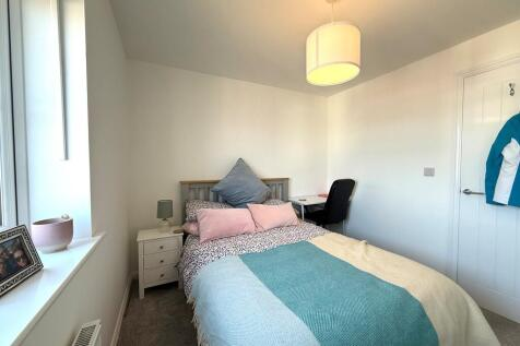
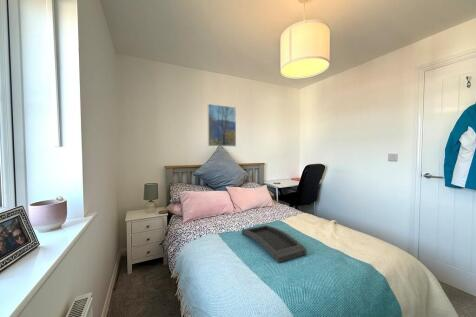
+ tray [241,224,307,264]
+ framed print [207,103,237,147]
